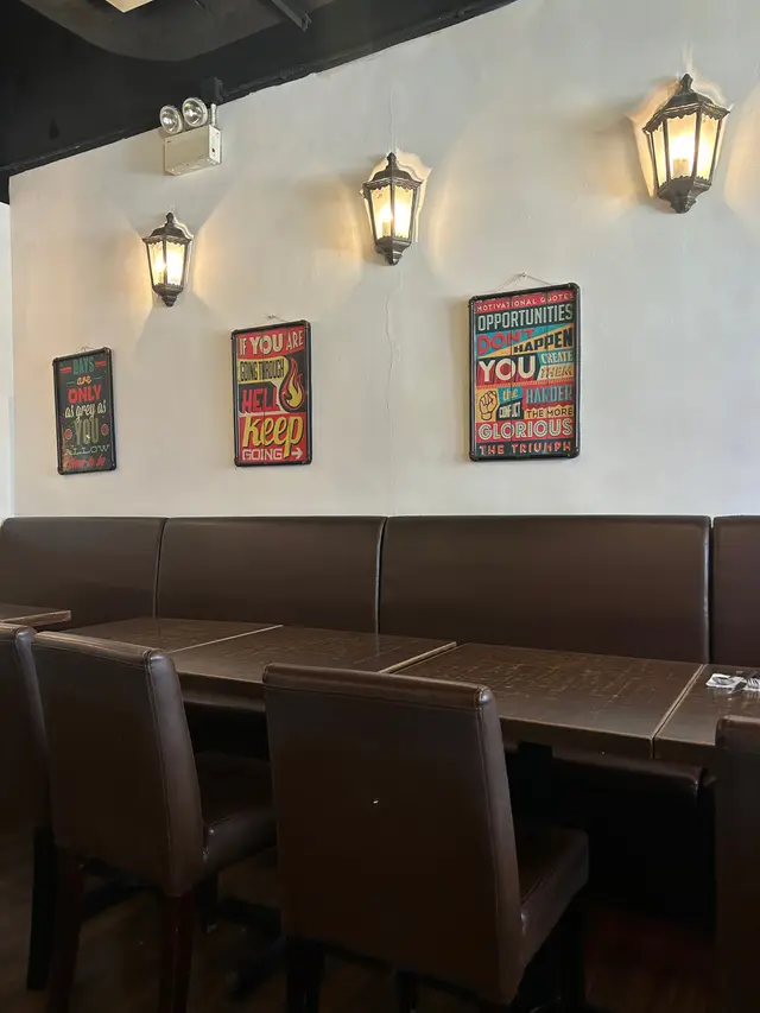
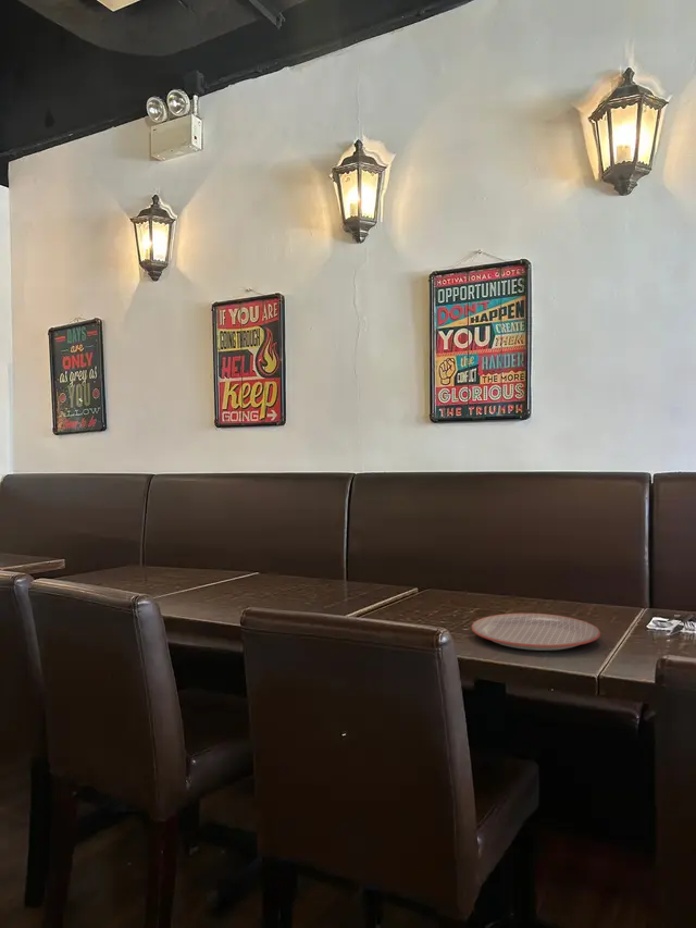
+ plate [471,613,601,652]
